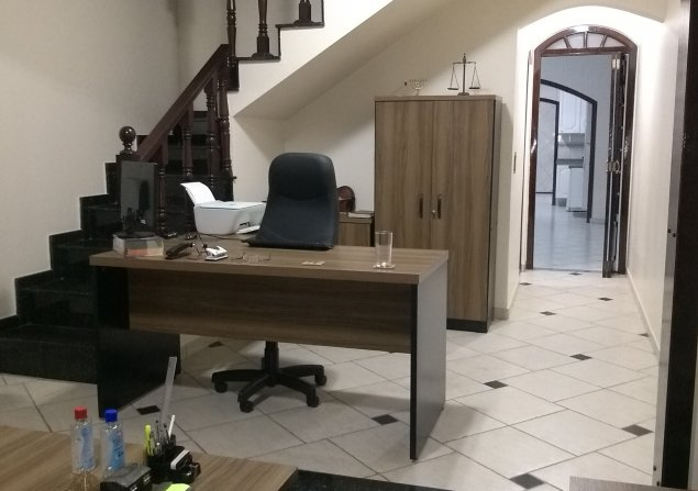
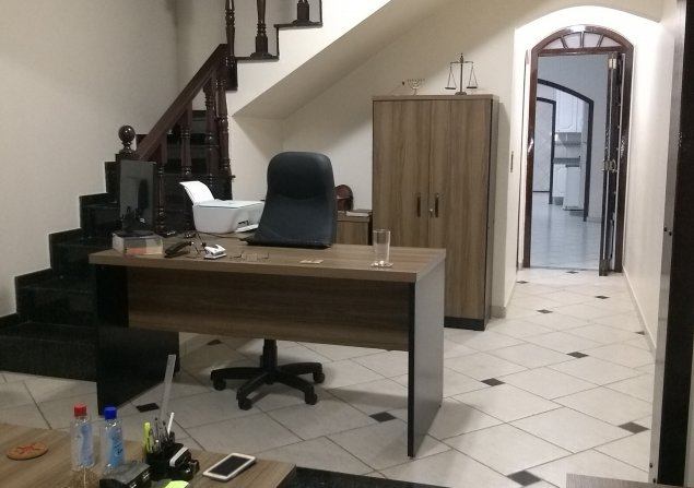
+ cell phone [201,451,258,484]
+ coaster [5,441,49,461]
